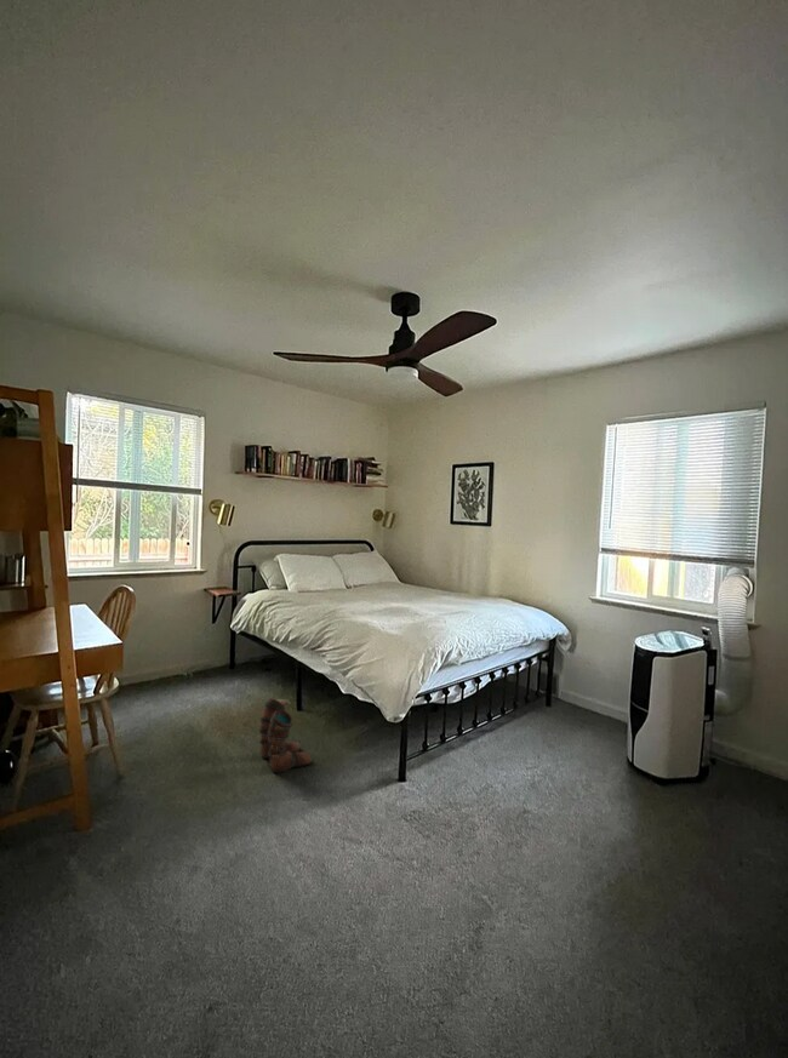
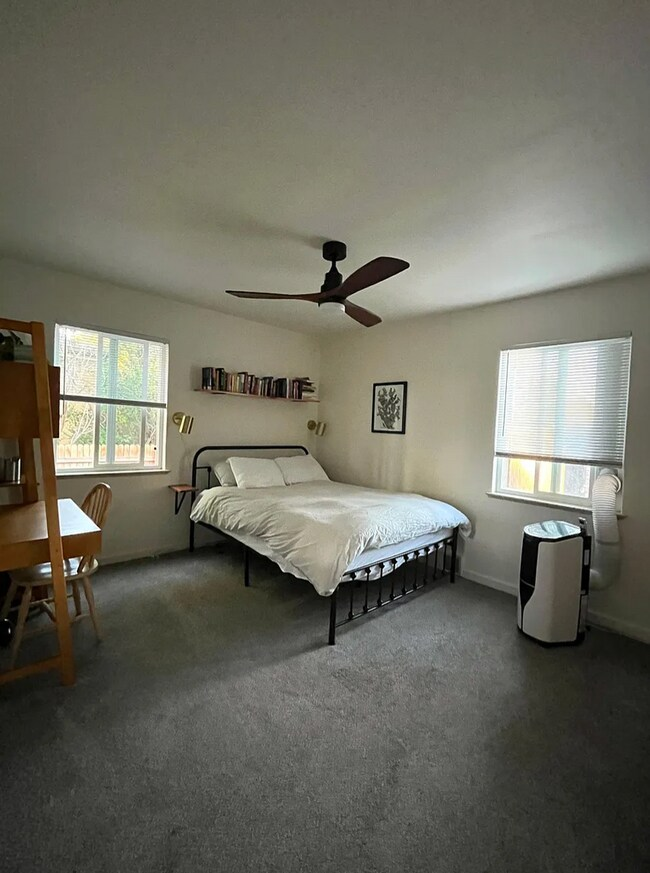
- boots [258,697,313,774]
